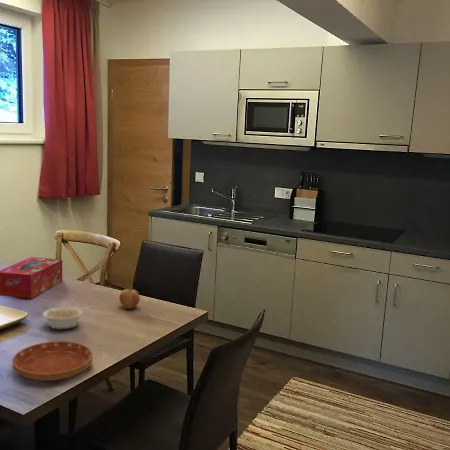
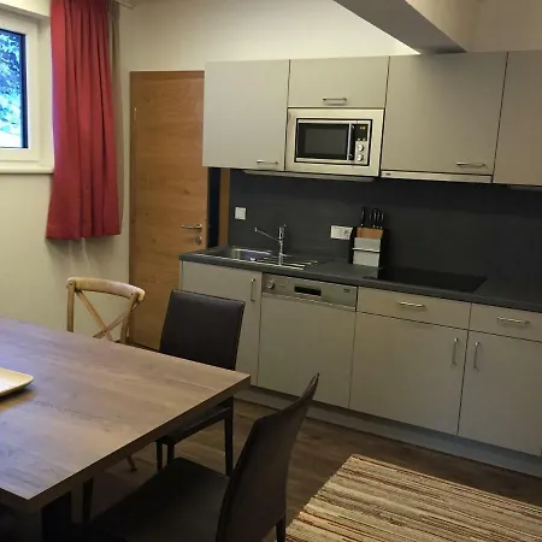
- legume [40,305,84,330]
- tissue box [0,256,63,299]
- fruit [119,286,141,310]
- saucer [11,340,94,382]
